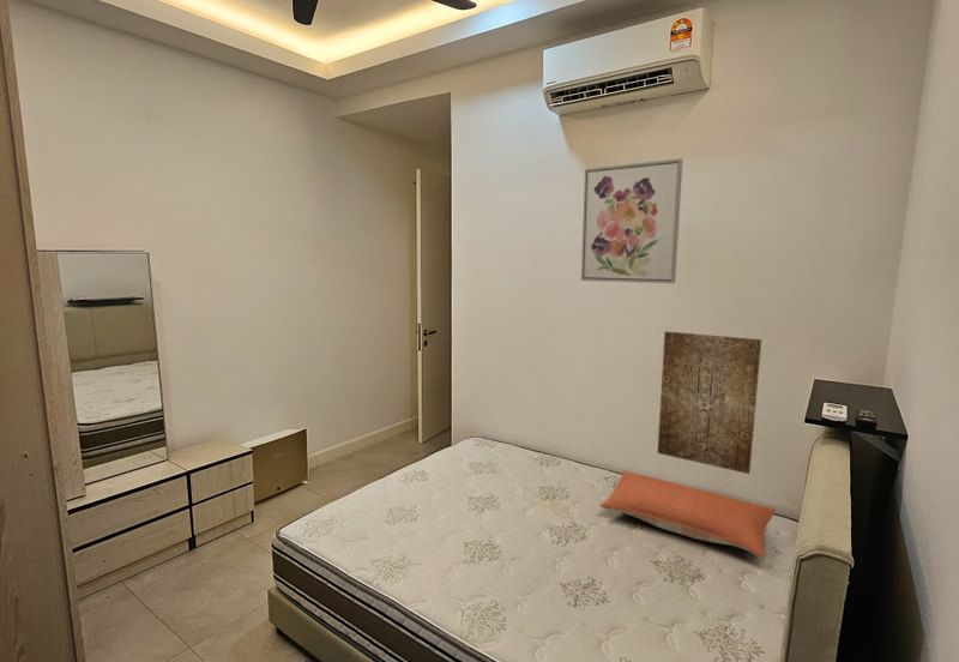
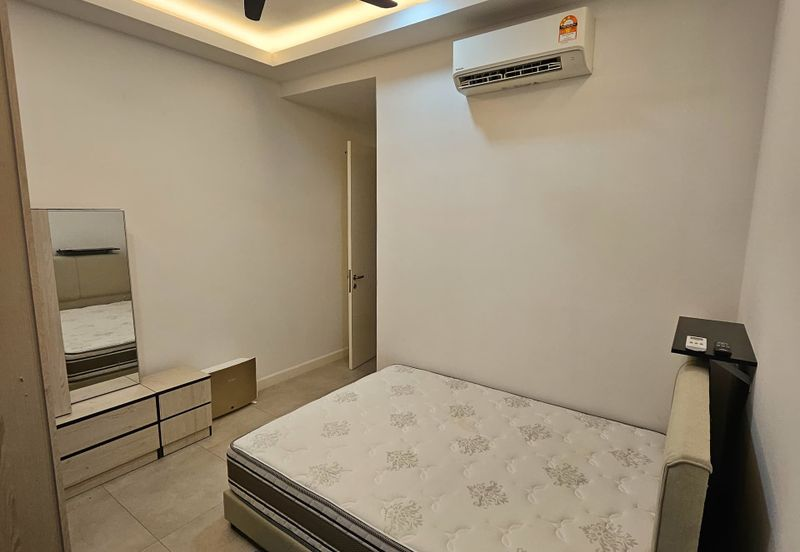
- wall art [580,157,683,284]
- wall art [657,330,762,475]
- pillow [599,470,777,559]
